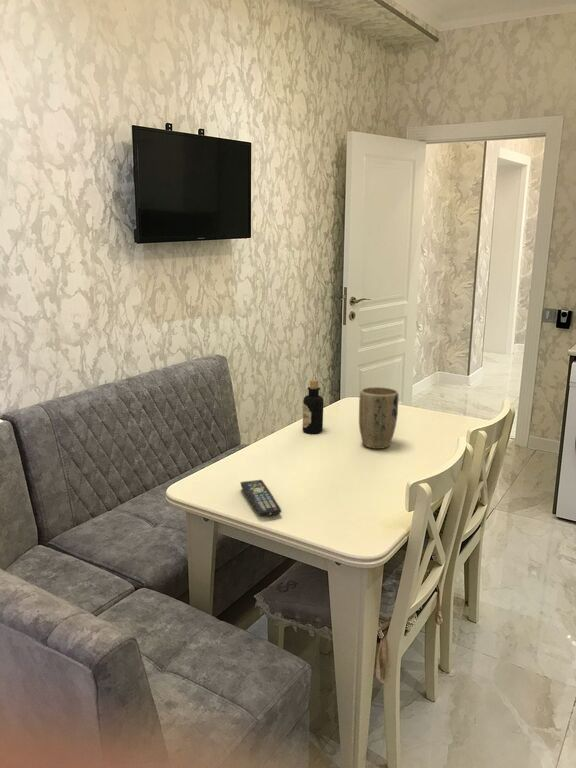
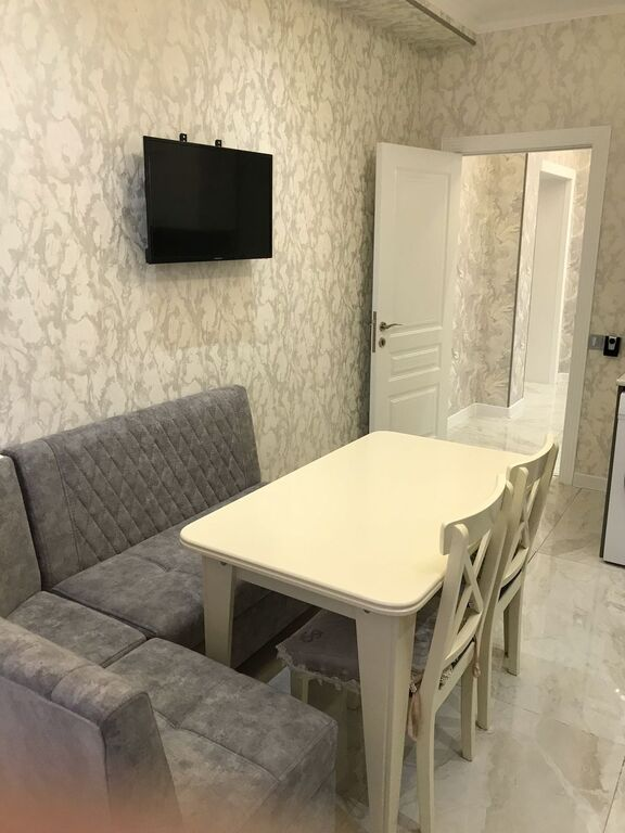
- plant pot [358,386,400,450]
- remote control [240,479,282,517]
- bottle [302,379,325,435]
